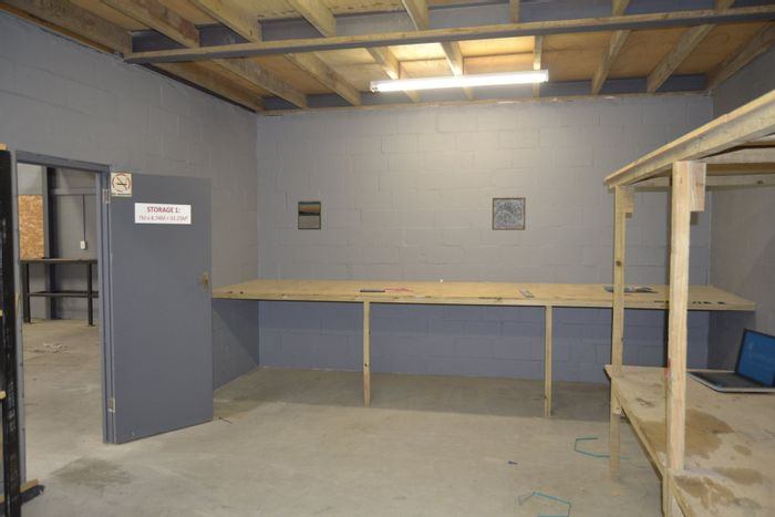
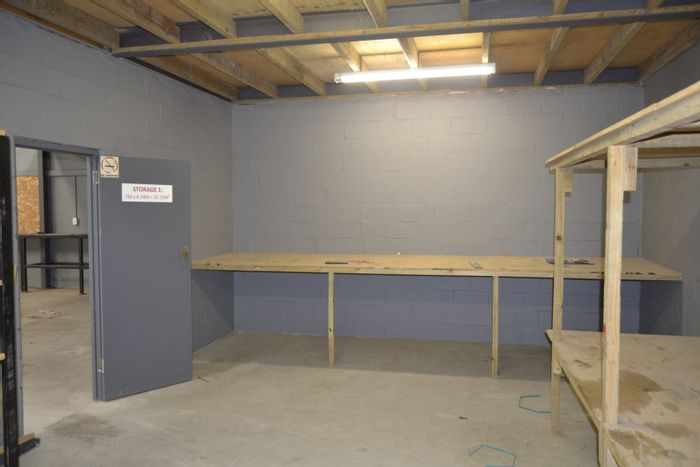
- laptop [685,327,775,393]
- wall art [492,196,527,231]
- calendar [297,199,322,230]
